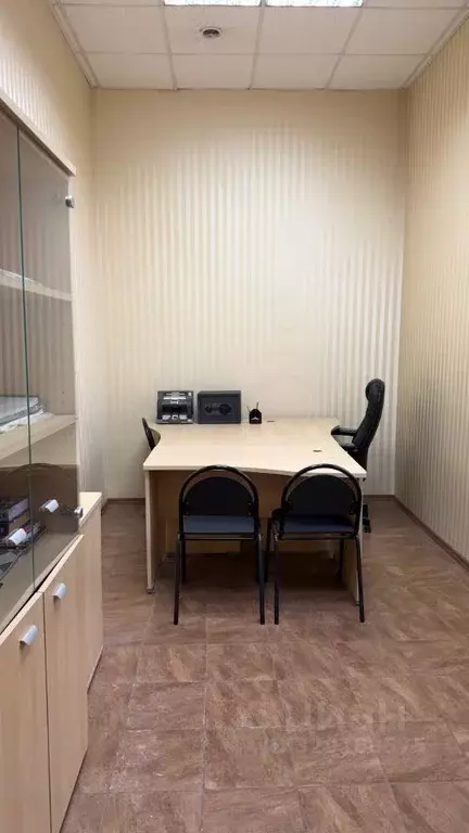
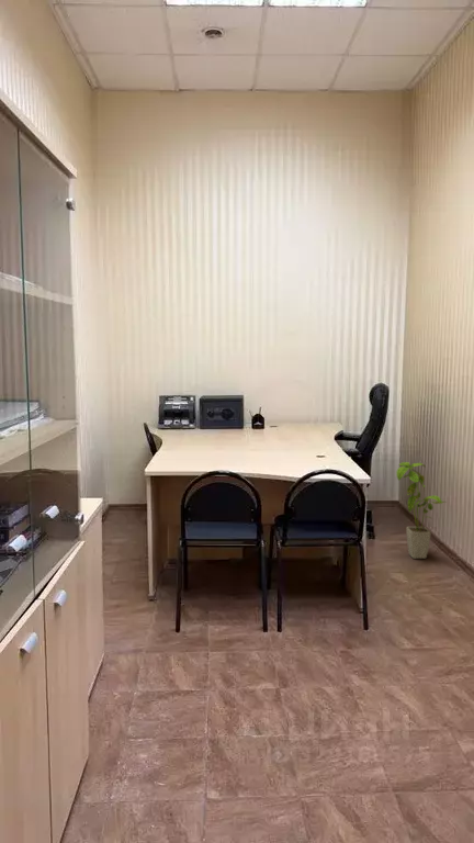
+ house plant [395,461,447,560]
